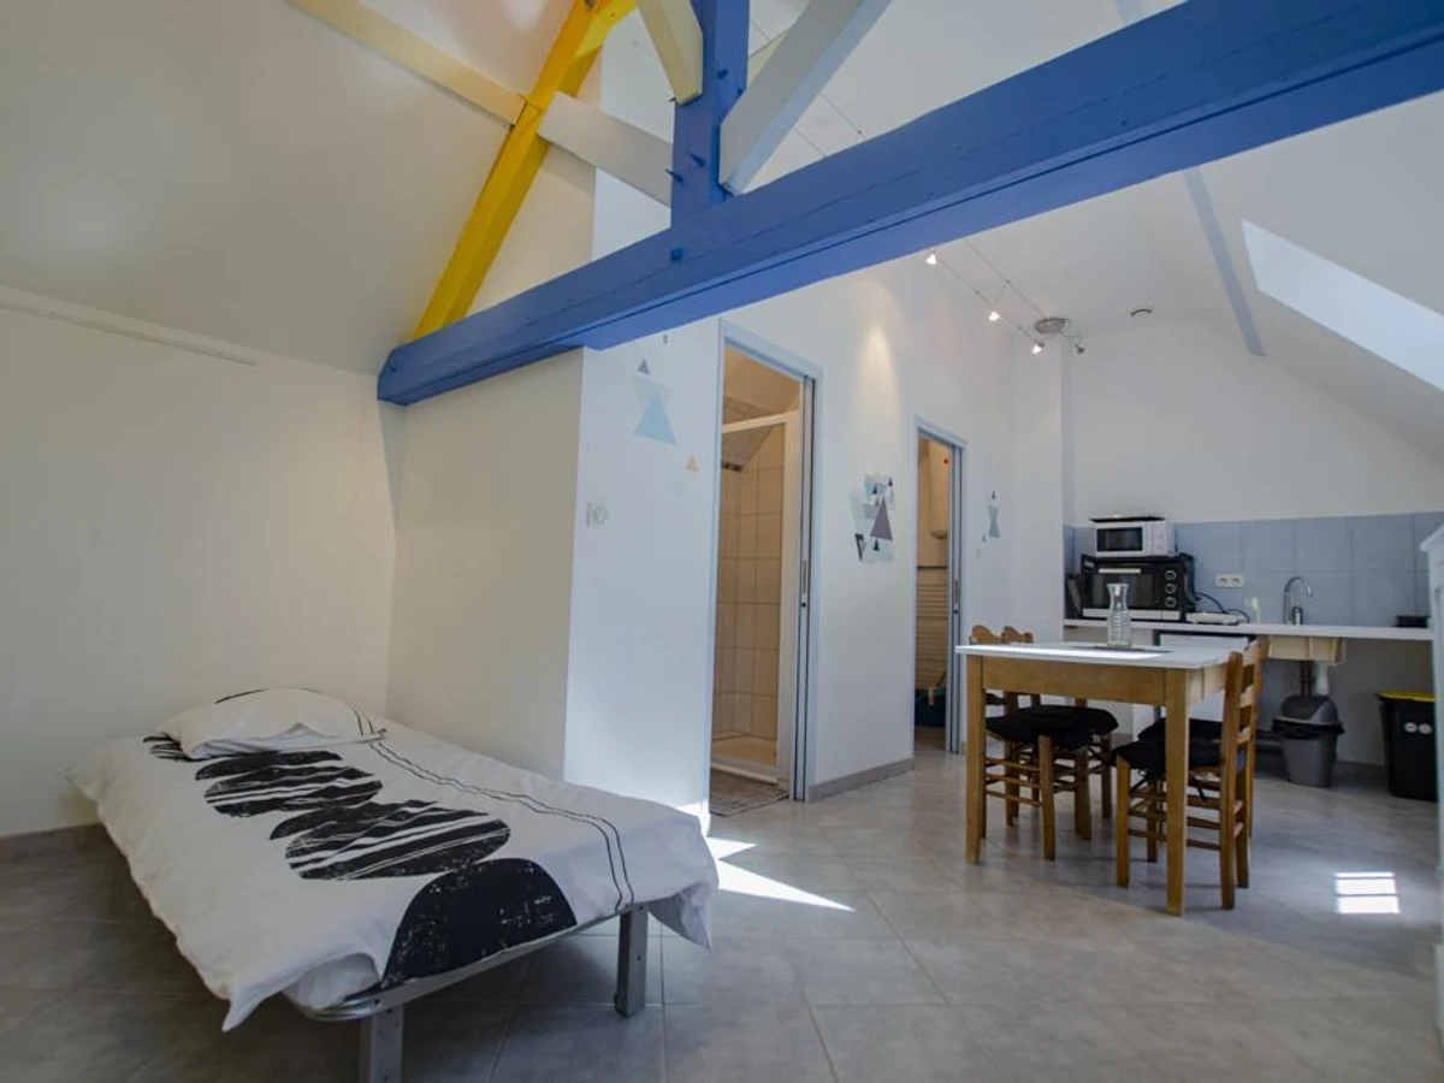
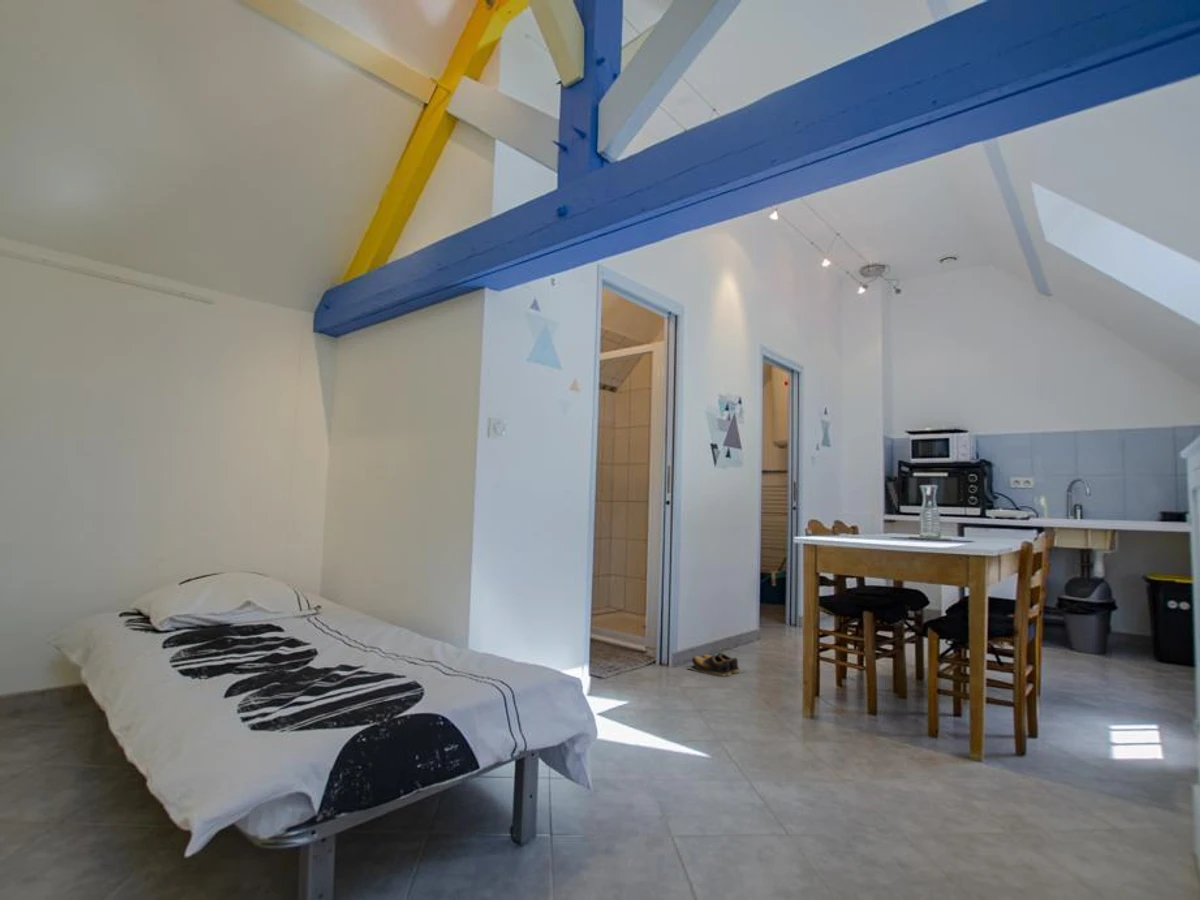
+ shoes [687,652,746,678]
